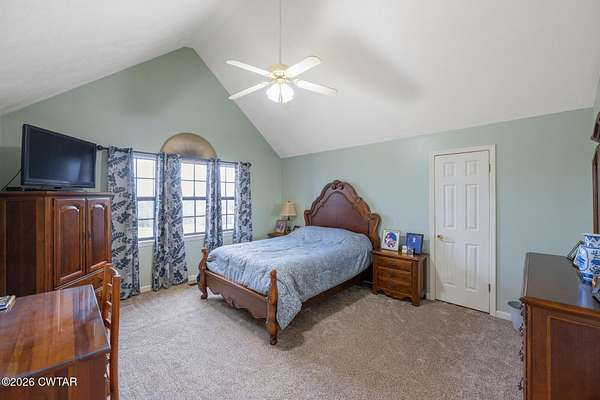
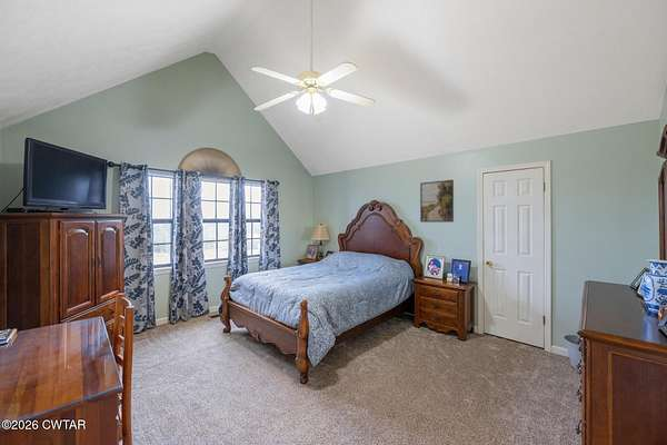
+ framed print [419,179,455,224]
